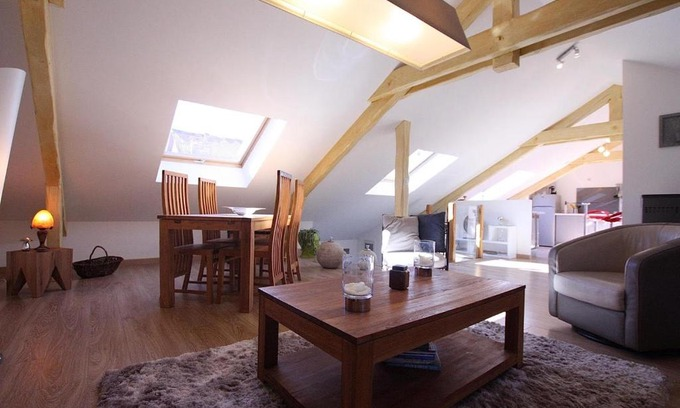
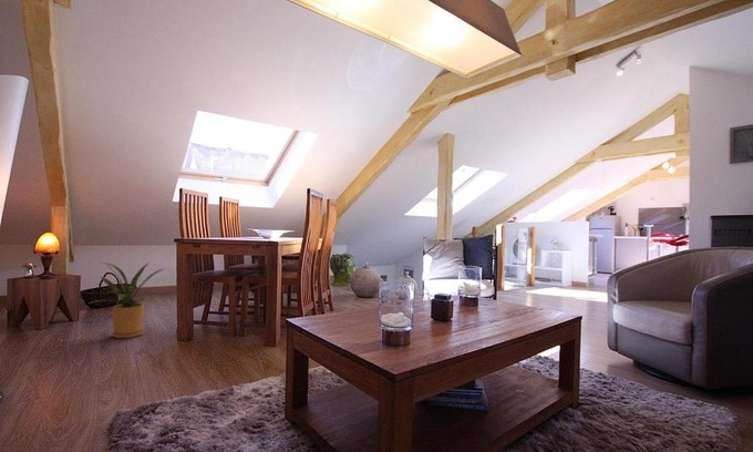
+ house plant [89,260,168,340]
